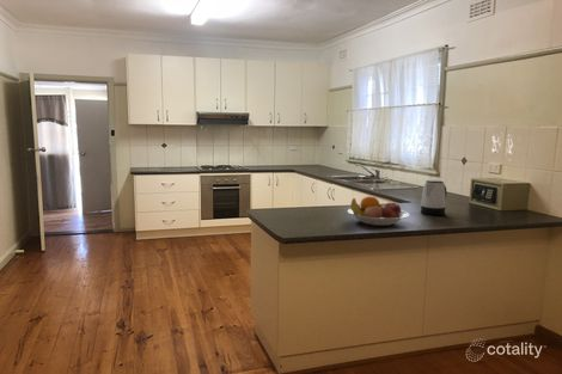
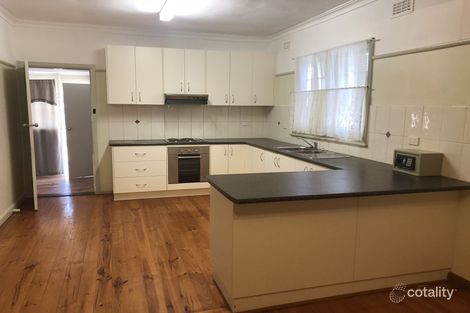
- kettle [420,178,448,216]
- fruit bowl [346,195,410,227]
